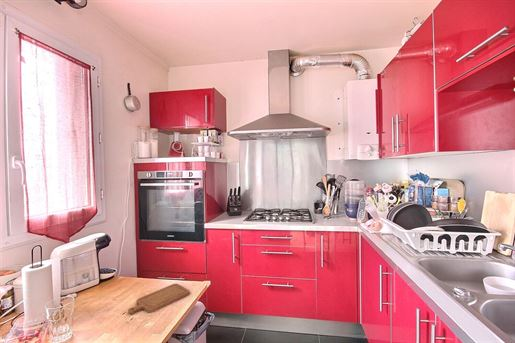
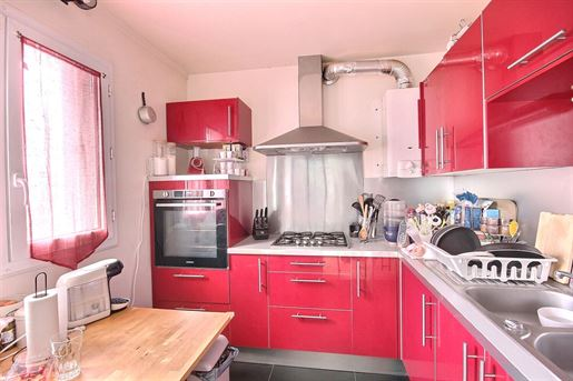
- chopping board [127,283,191,315]
